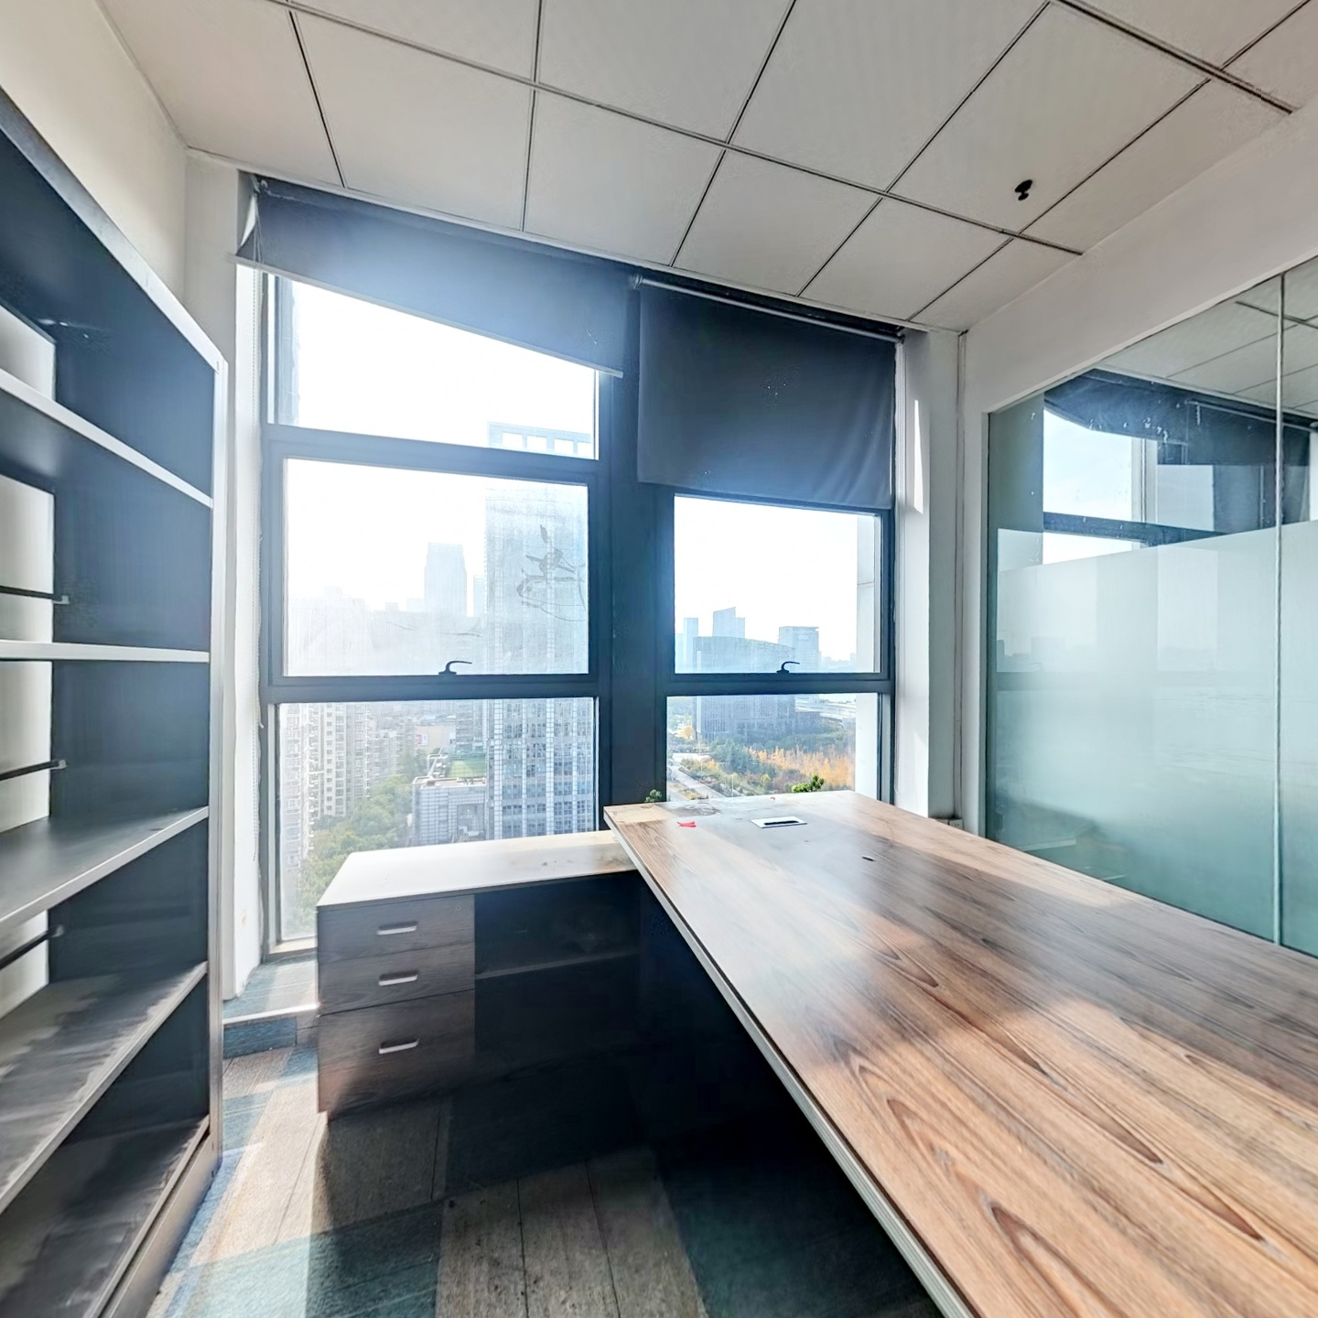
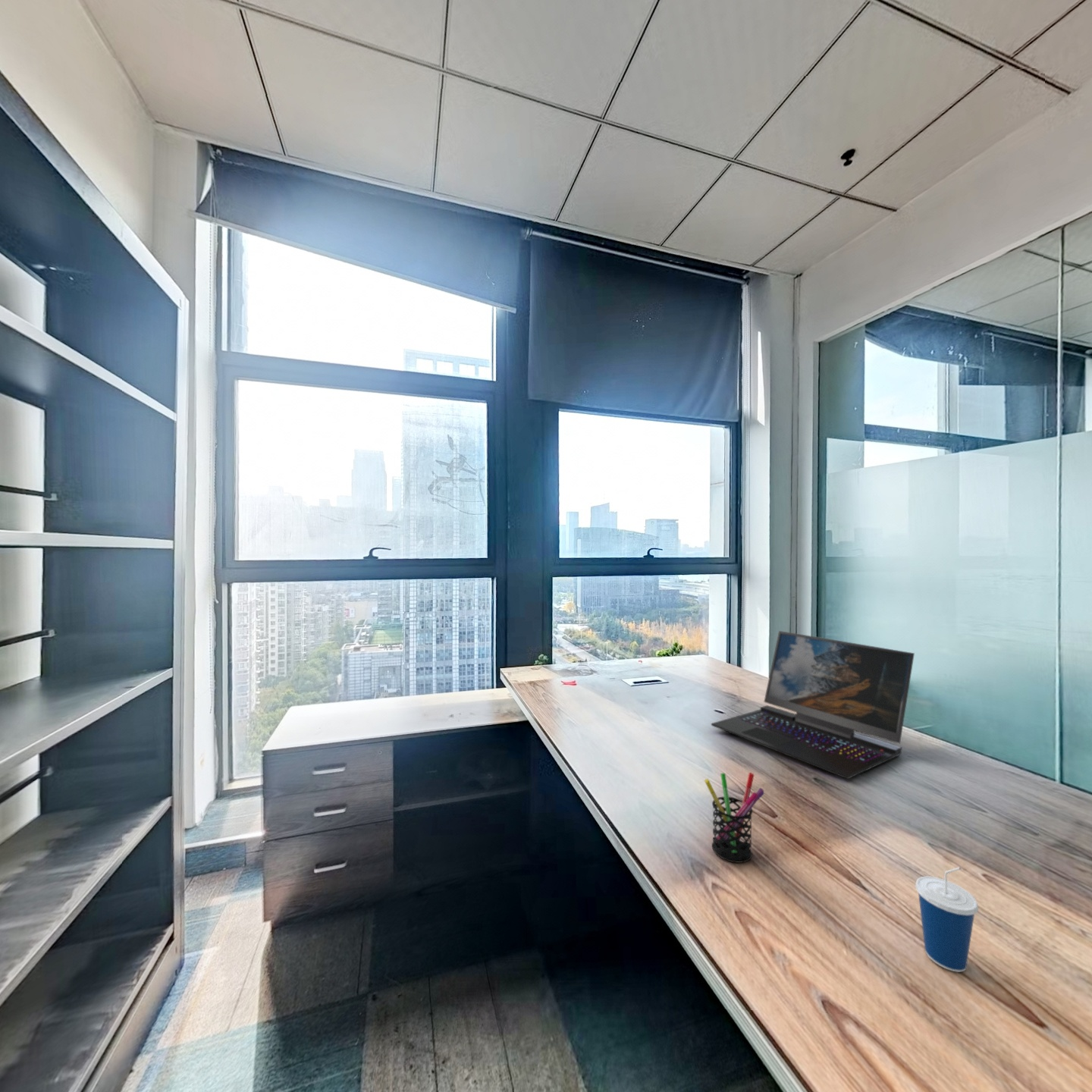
+ laptop [711,630,915,780]
+ cup [915,867,979,973]
+ pen holder [704,772,765,864]
